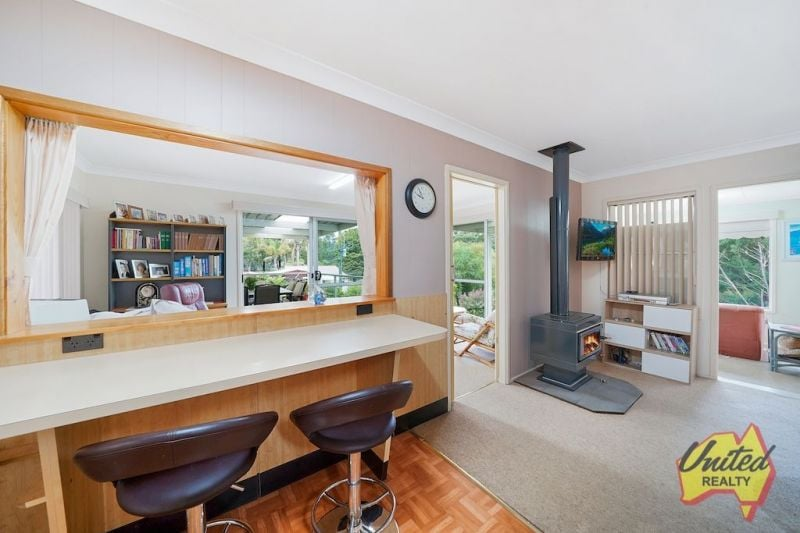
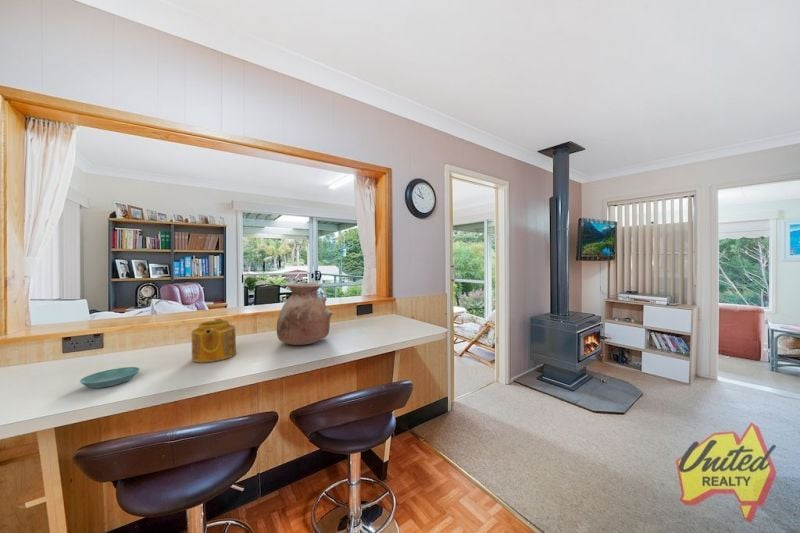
+ teapot [191,318,237,363]
+ vase [276,282,334,346]
+ saucer [79,366,141,389]
